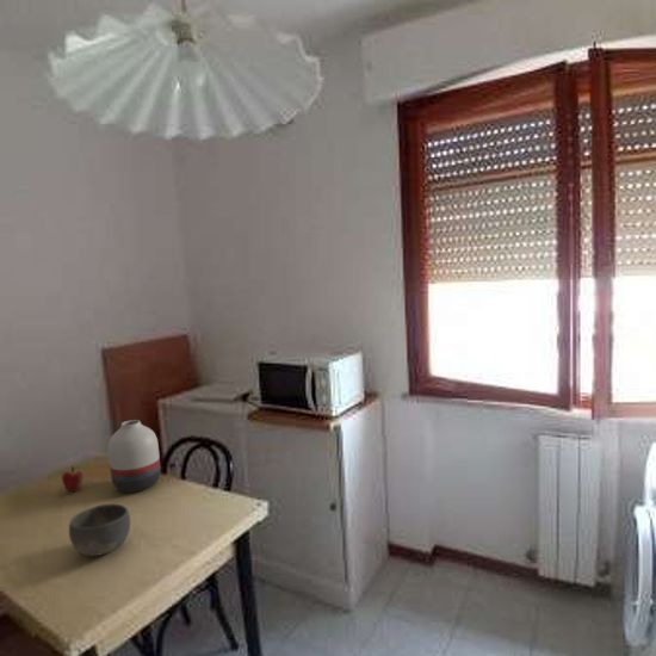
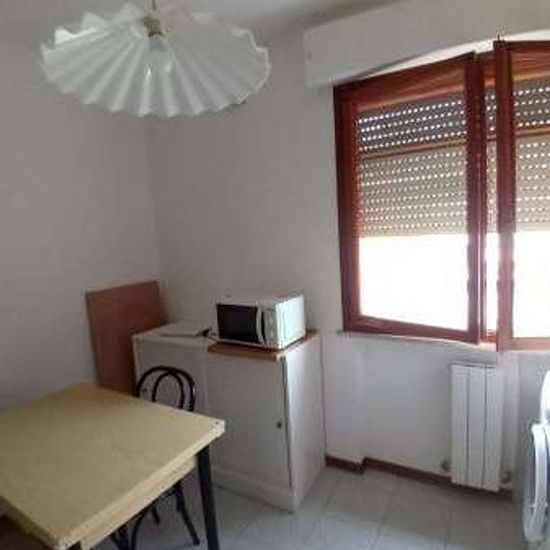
- bowl [68,503,131,557]
- vase [107,419,162,494]
- fruit [61,466,85,493]
